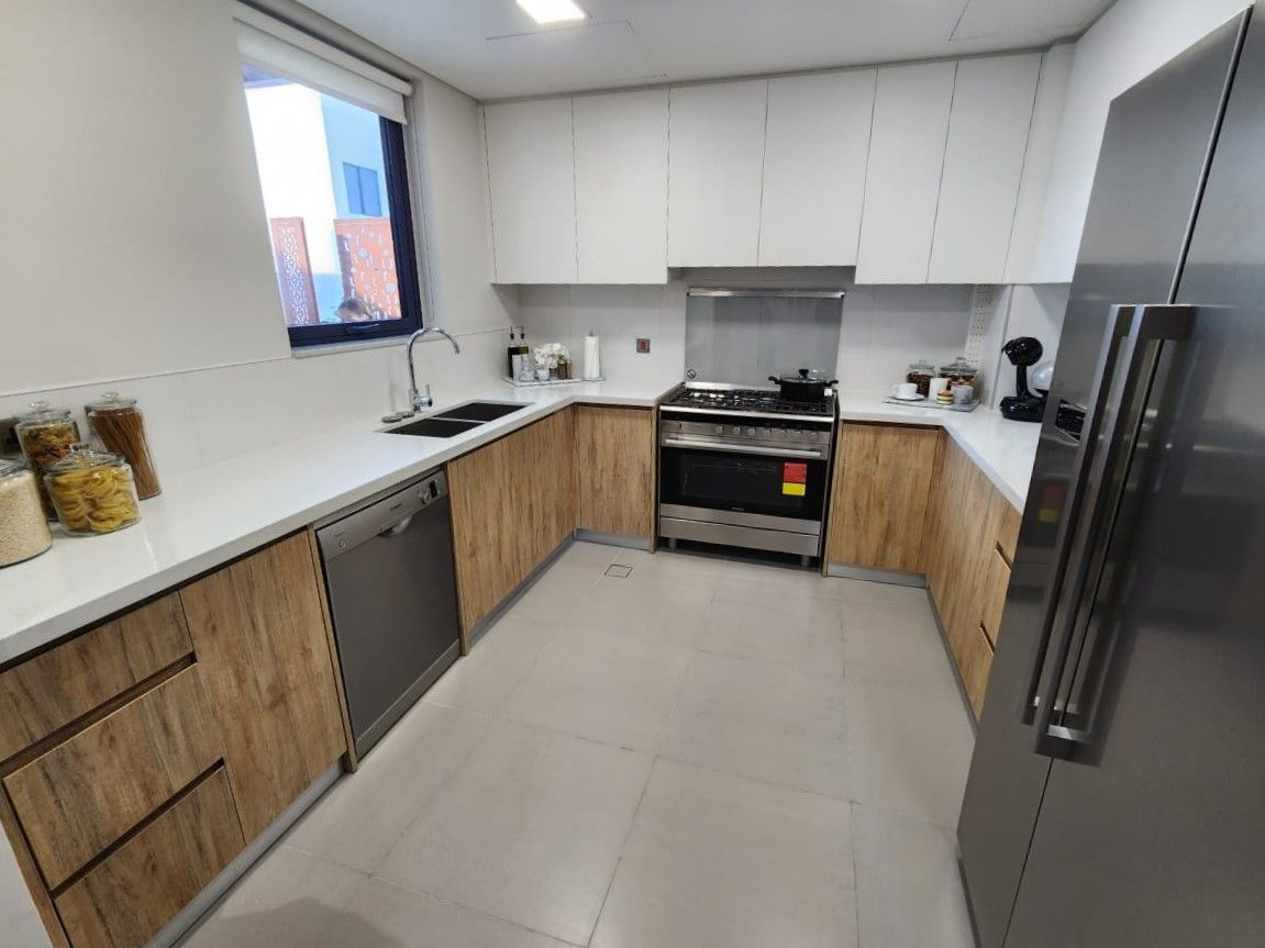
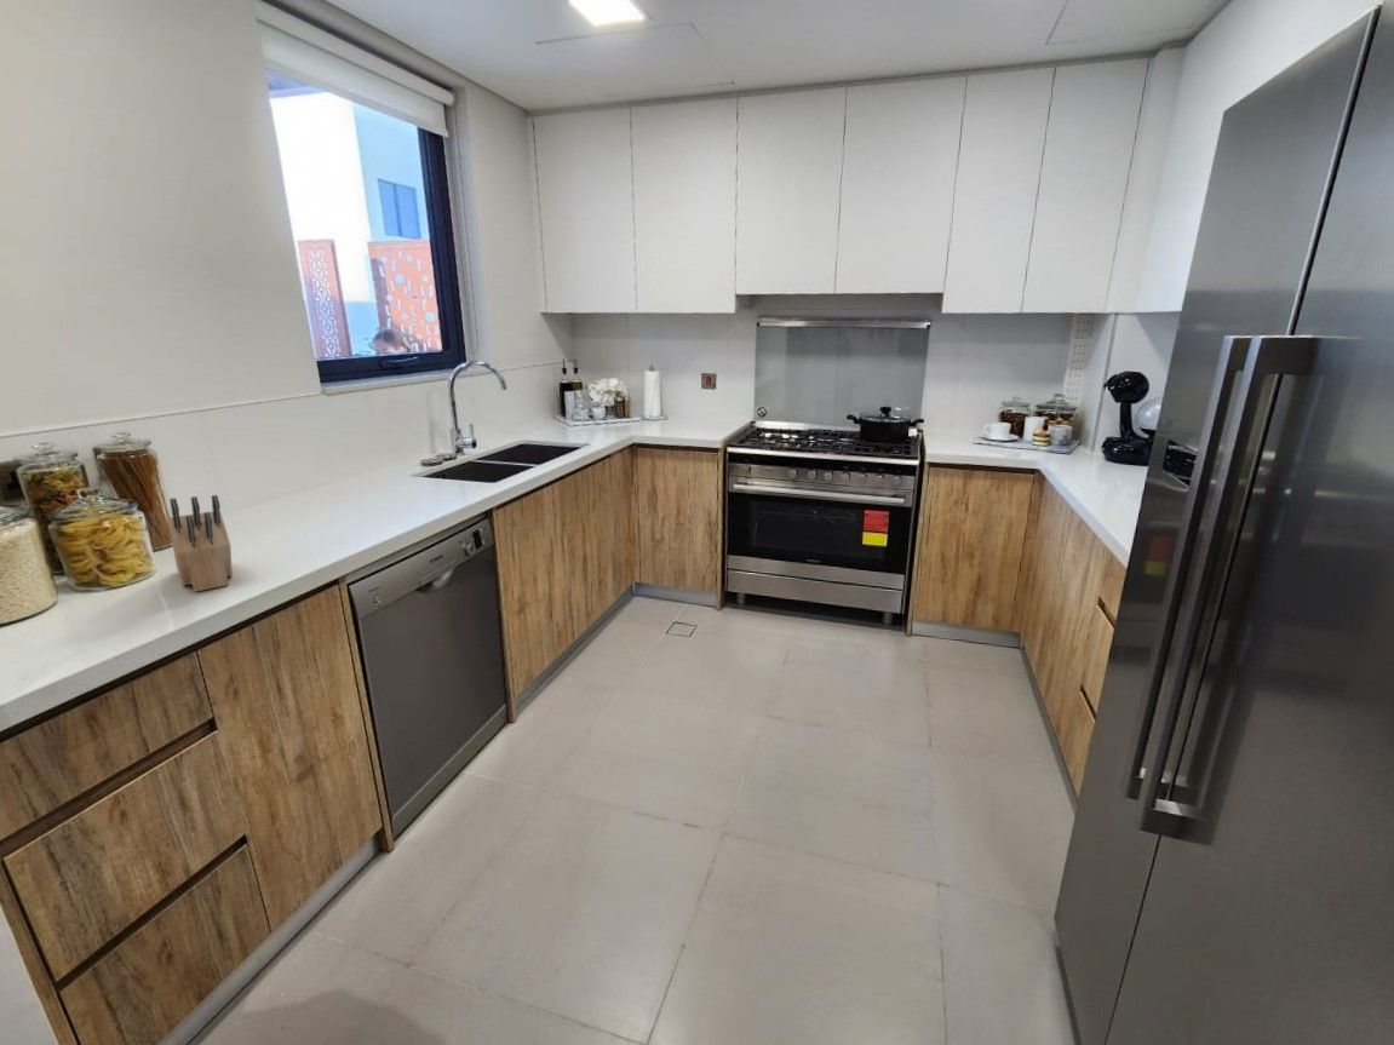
+ knife block [167,494,234,593]
